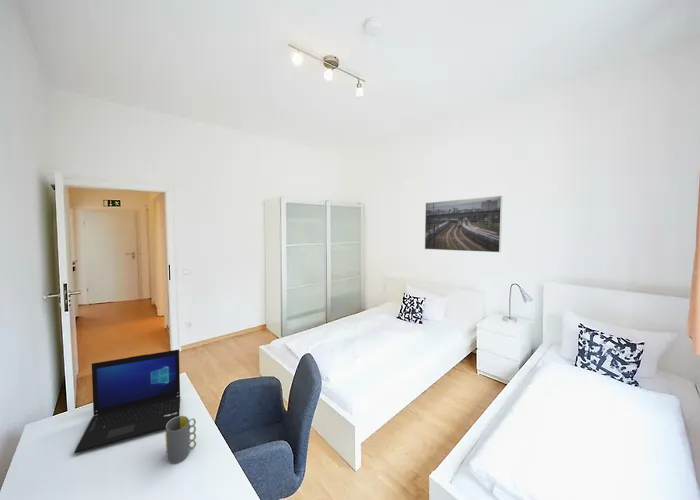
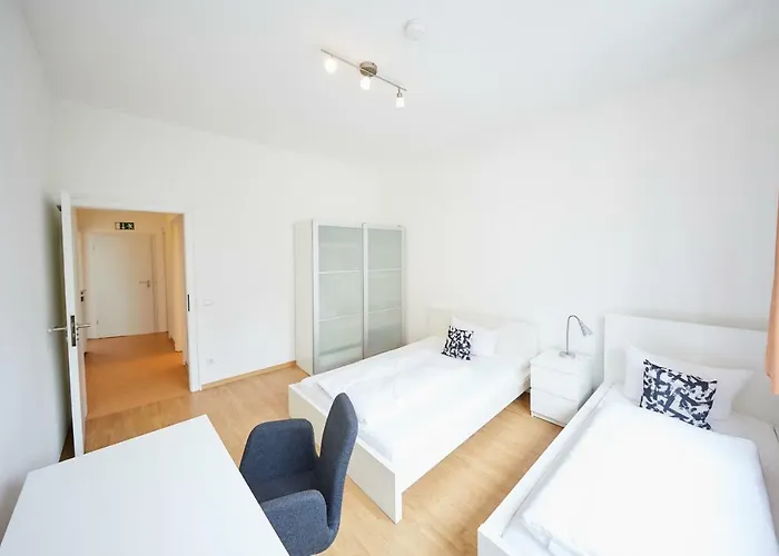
- laptop [74,348,181,454]
- mug [164,415,197,464]
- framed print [424,195,503,253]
